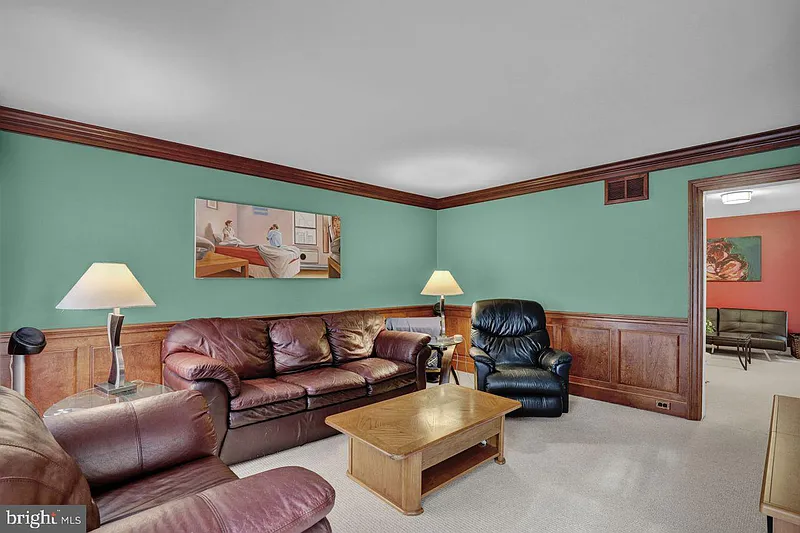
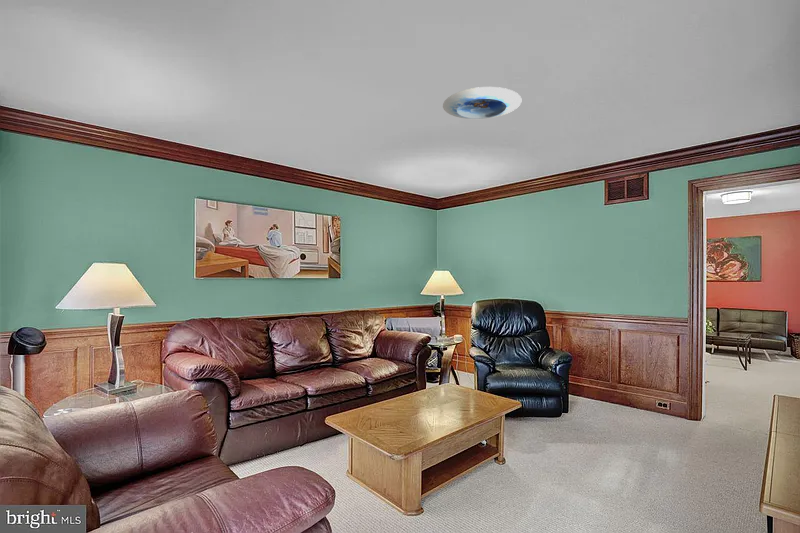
+ dome light [442,86,522,120]
